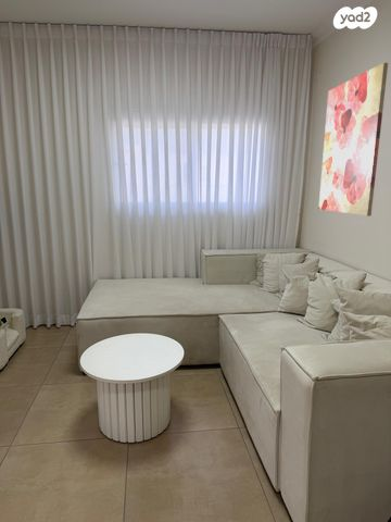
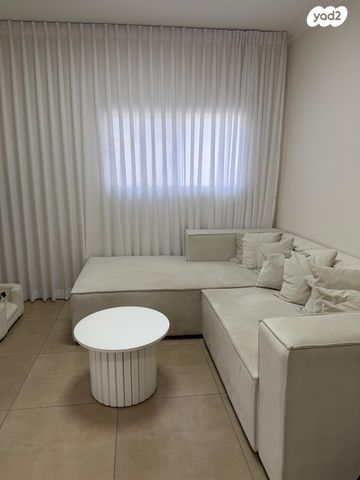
- wall art [318,62,389,217]
